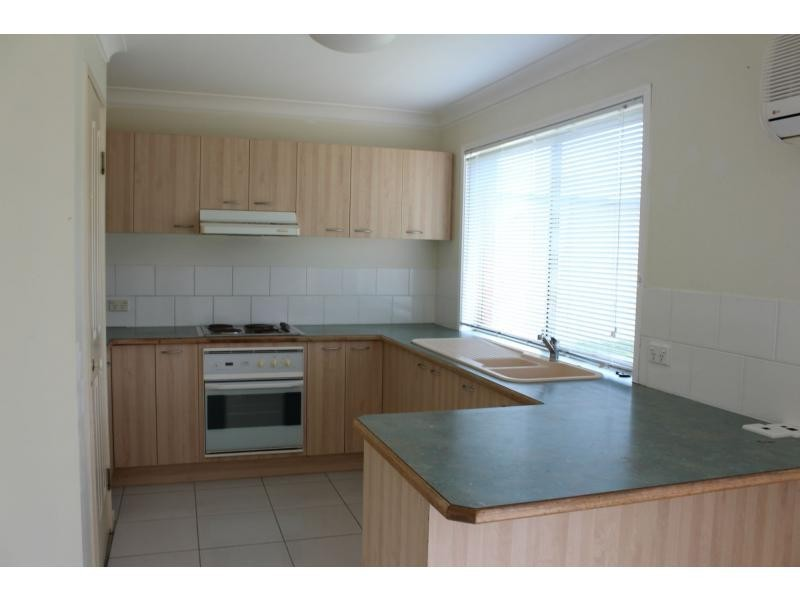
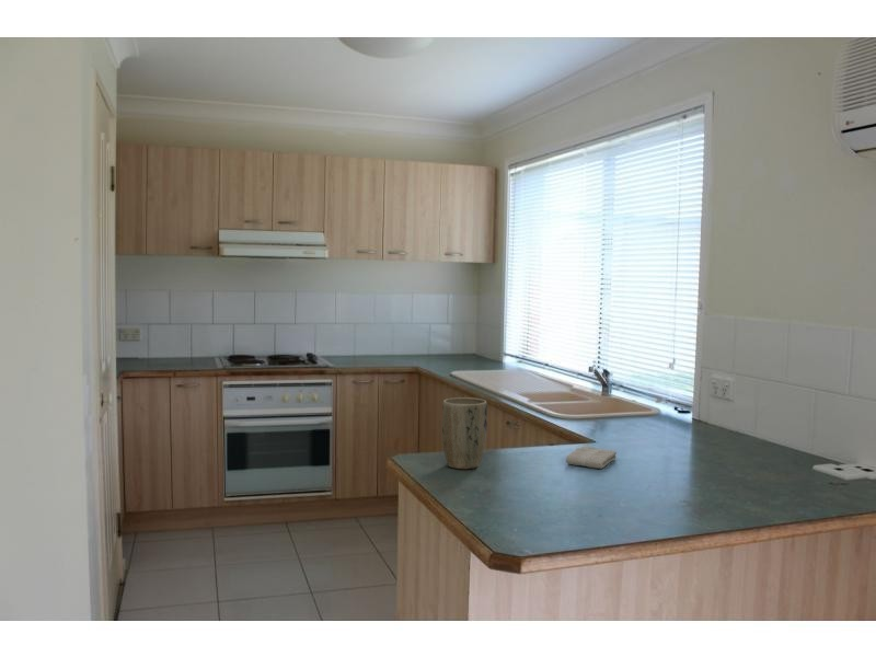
+ washcloth [565,446,618,470]
+ plant pot [441,396,488,470]
